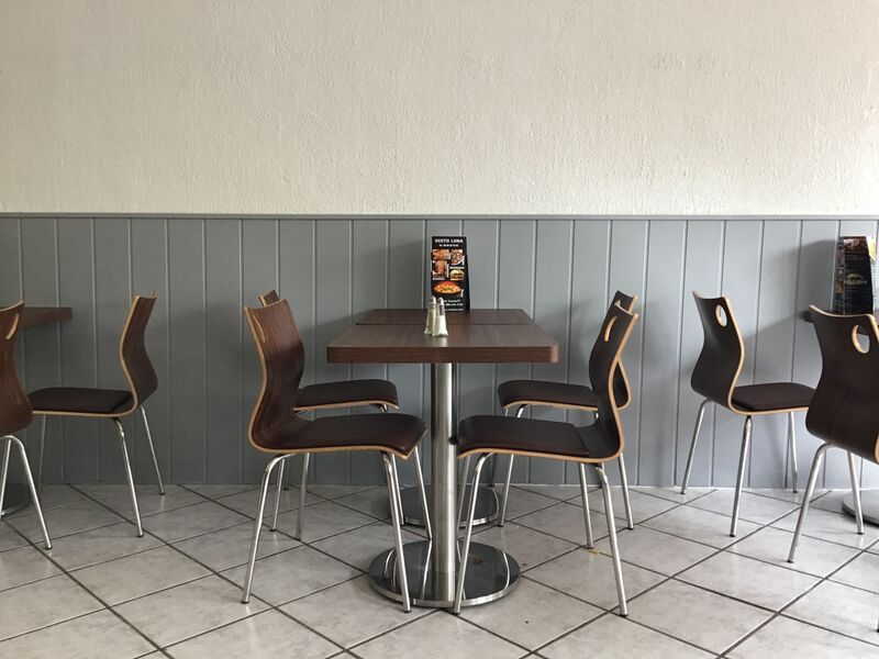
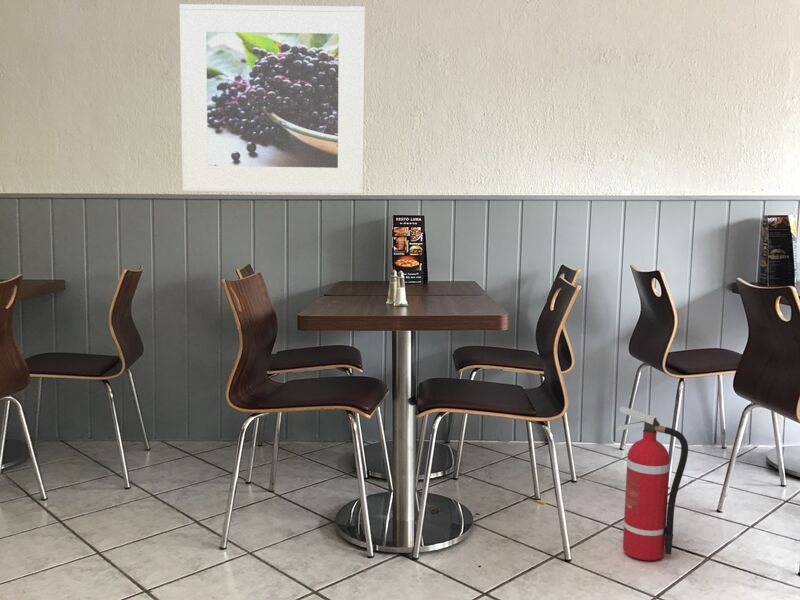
+ fire extinguisher [616,406,689,561]
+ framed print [179,3,366,195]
